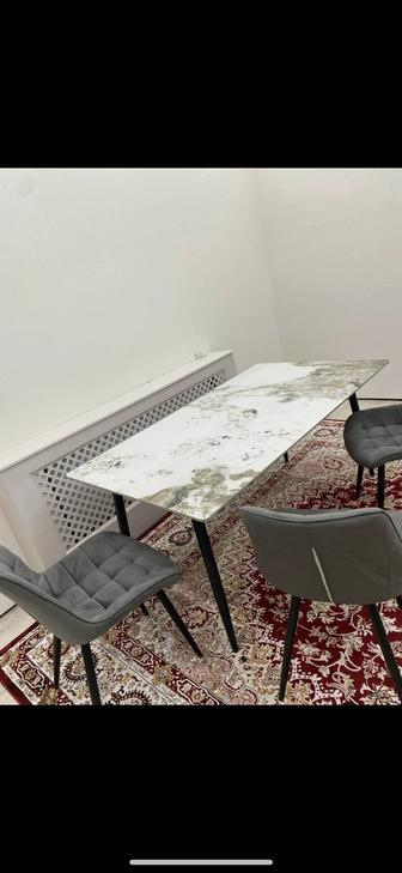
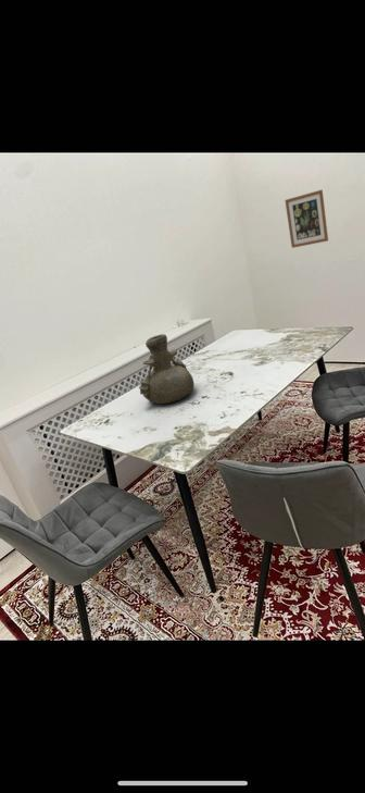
+ wall art [284,188,329,249]
+ vase [138,333,194,405]
